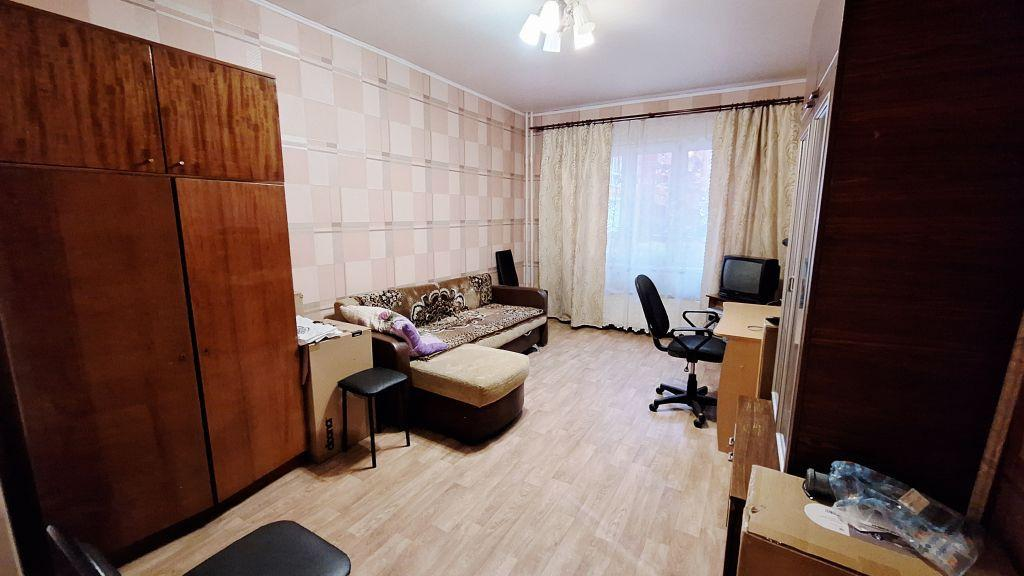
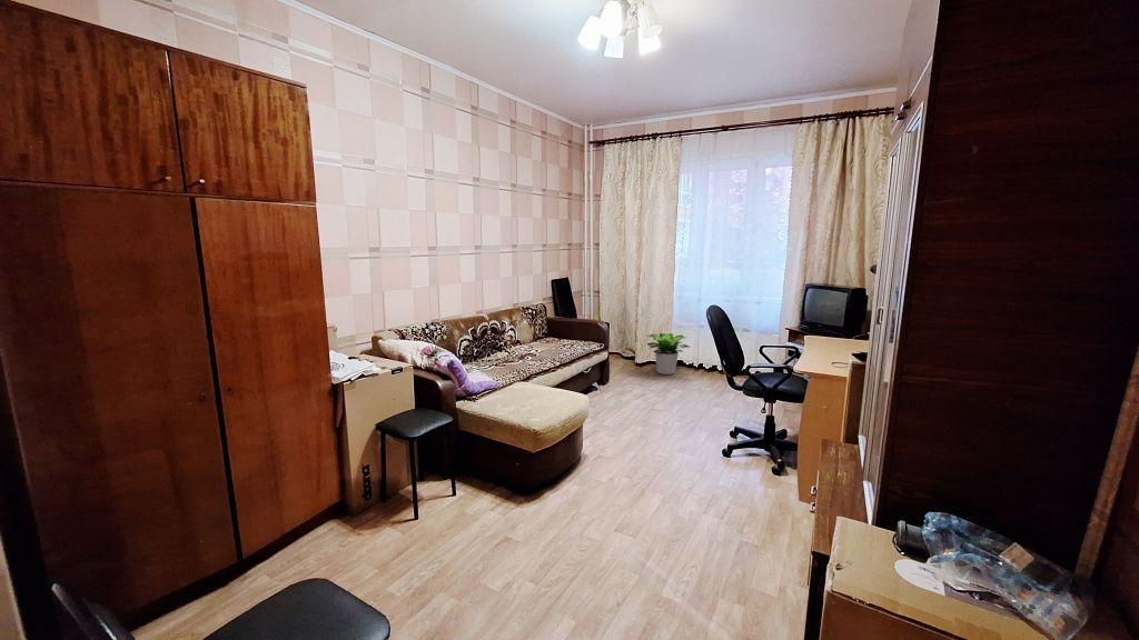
+ potted plant [645,332,691,376]
